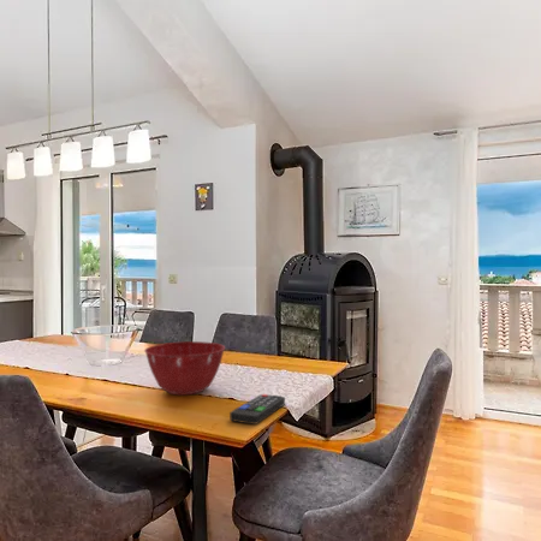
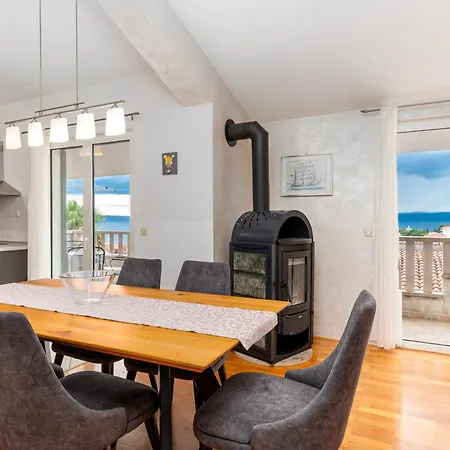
- mixing bowl [143,340,226,396]
- remote control [228,393,286,426]
